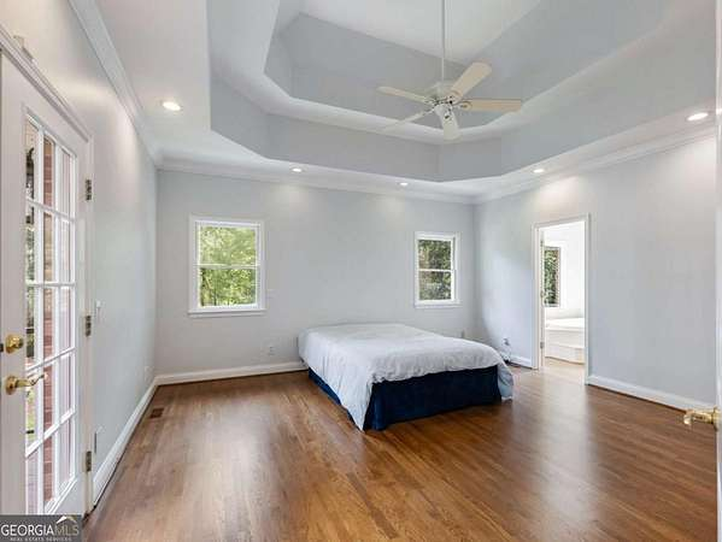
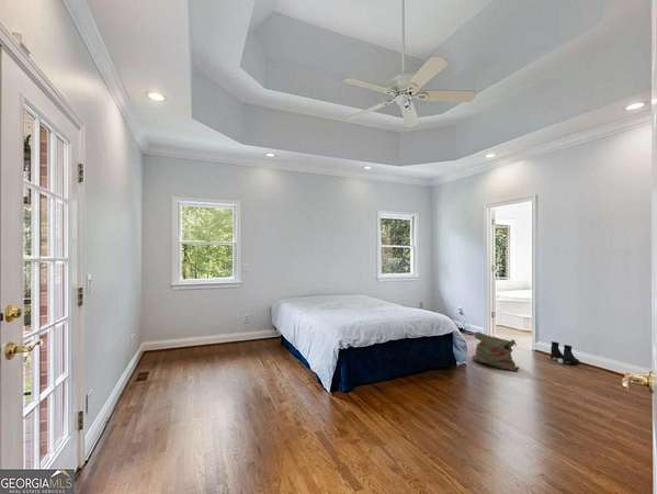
+ boots [550,340,580,364]
+ bag [471,330,520,373]
